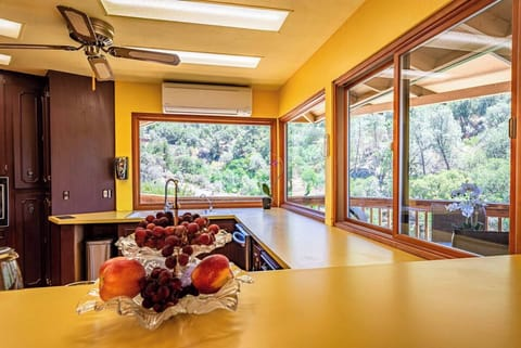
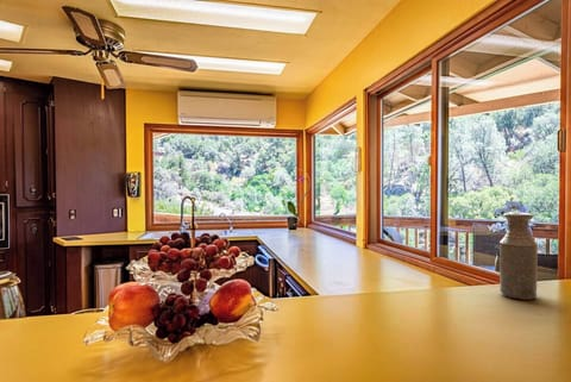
+ bottle [498,212,539,301]
